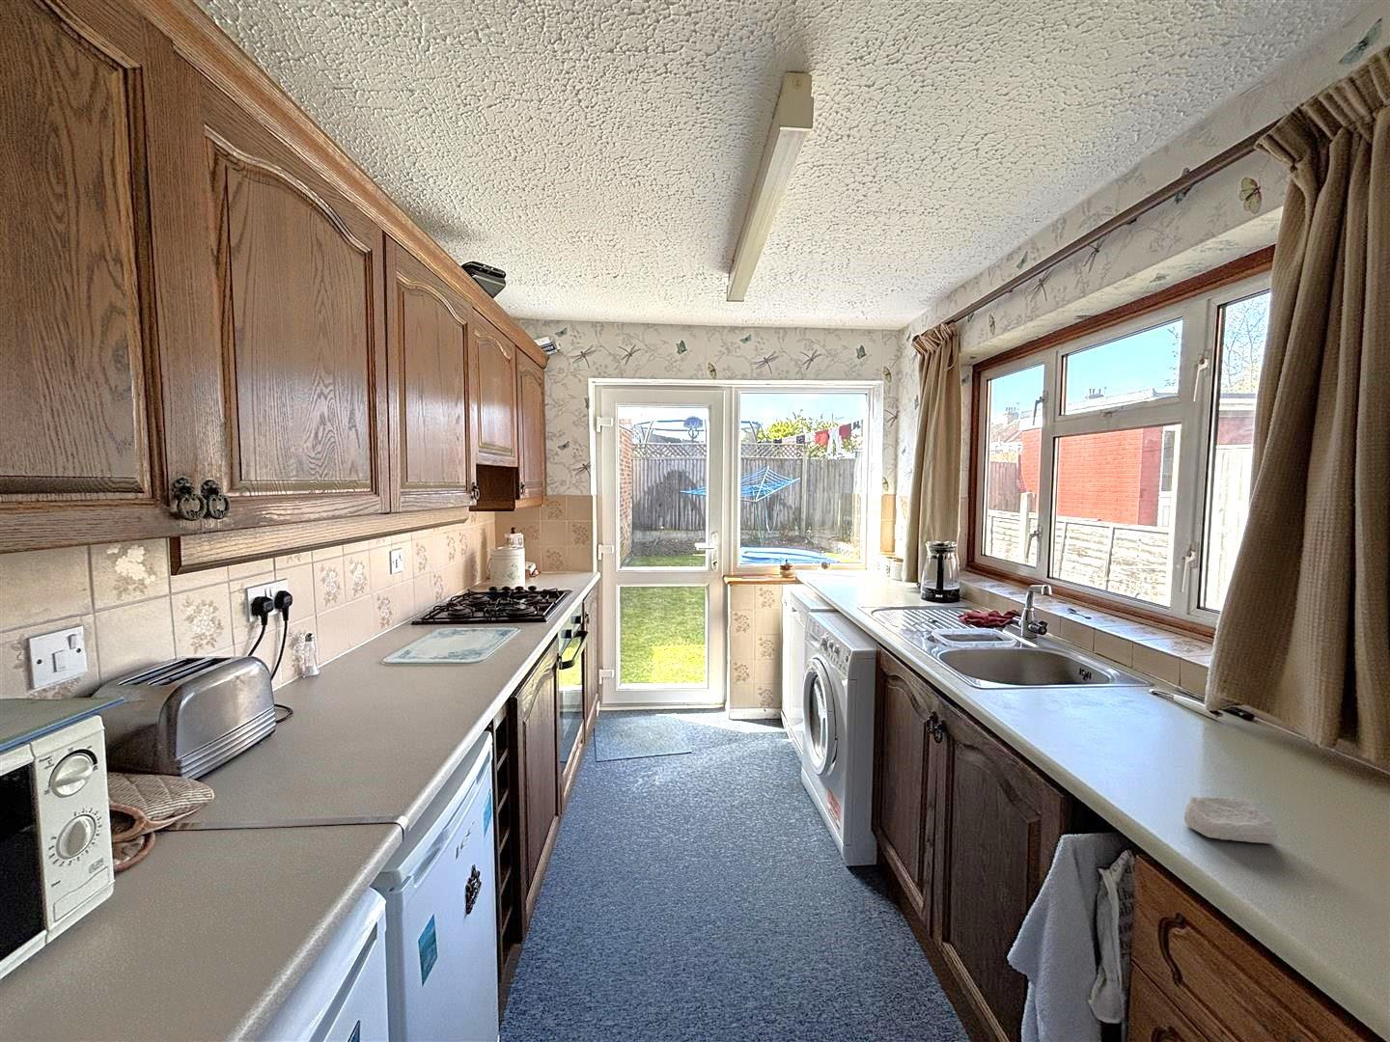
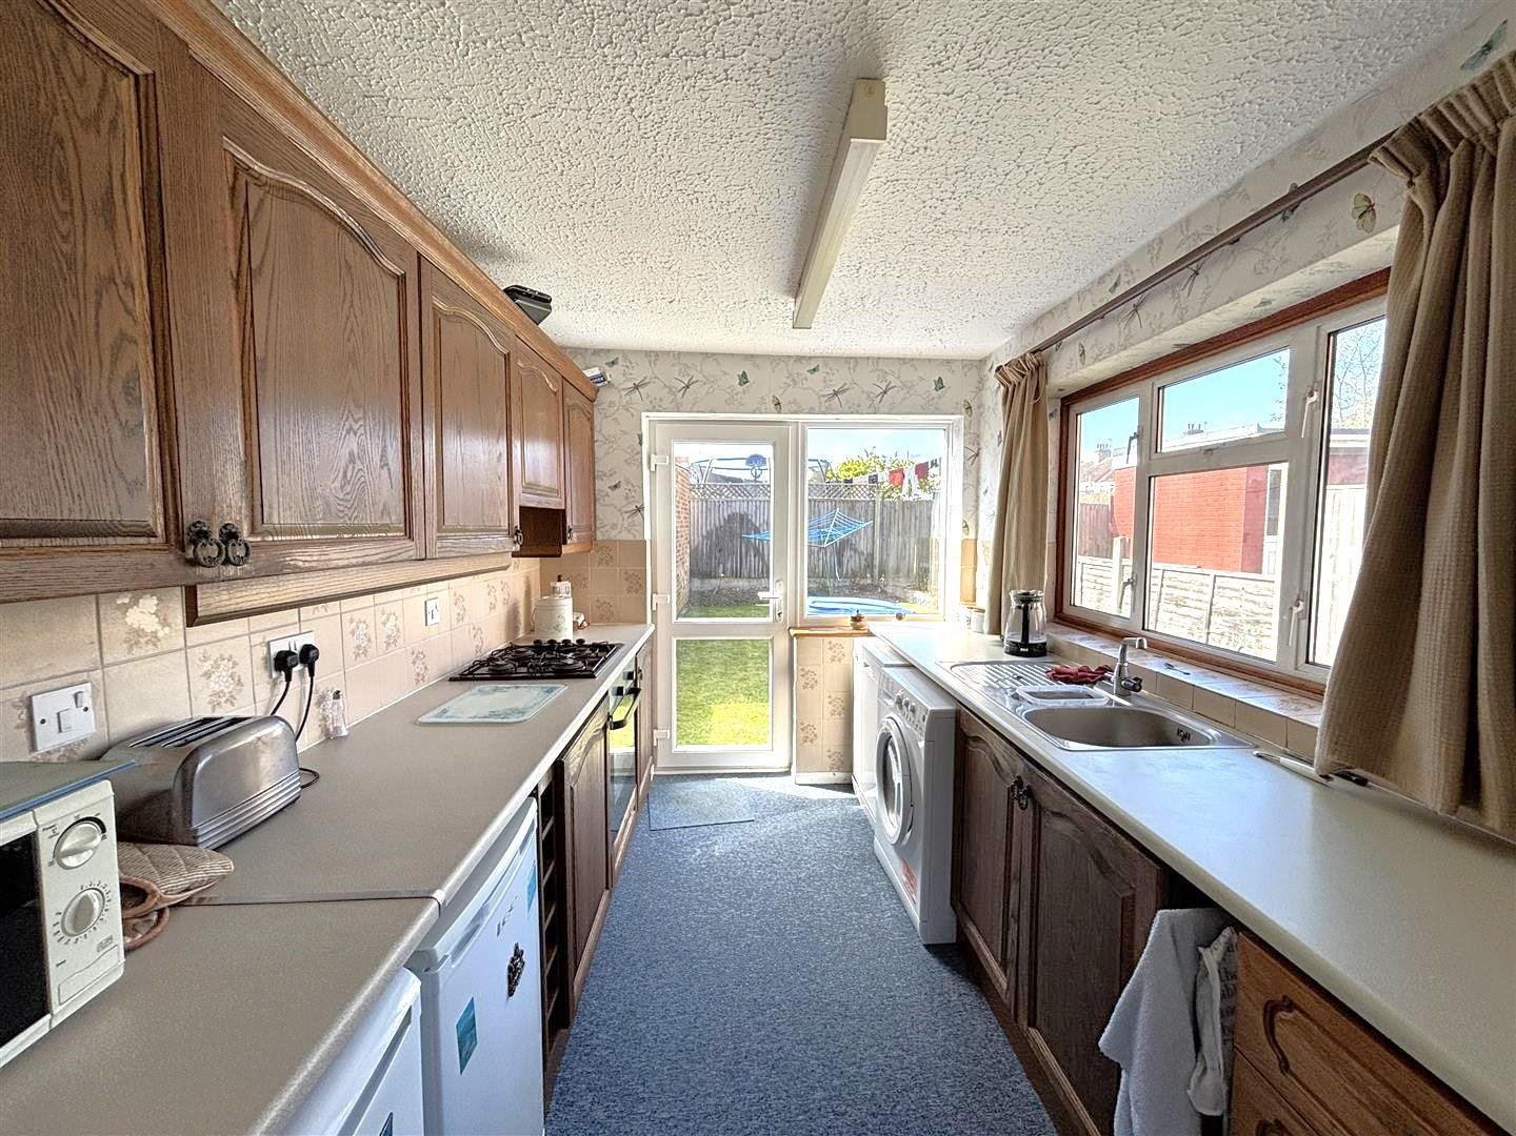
- soap bar [1183,795,1279,844]
